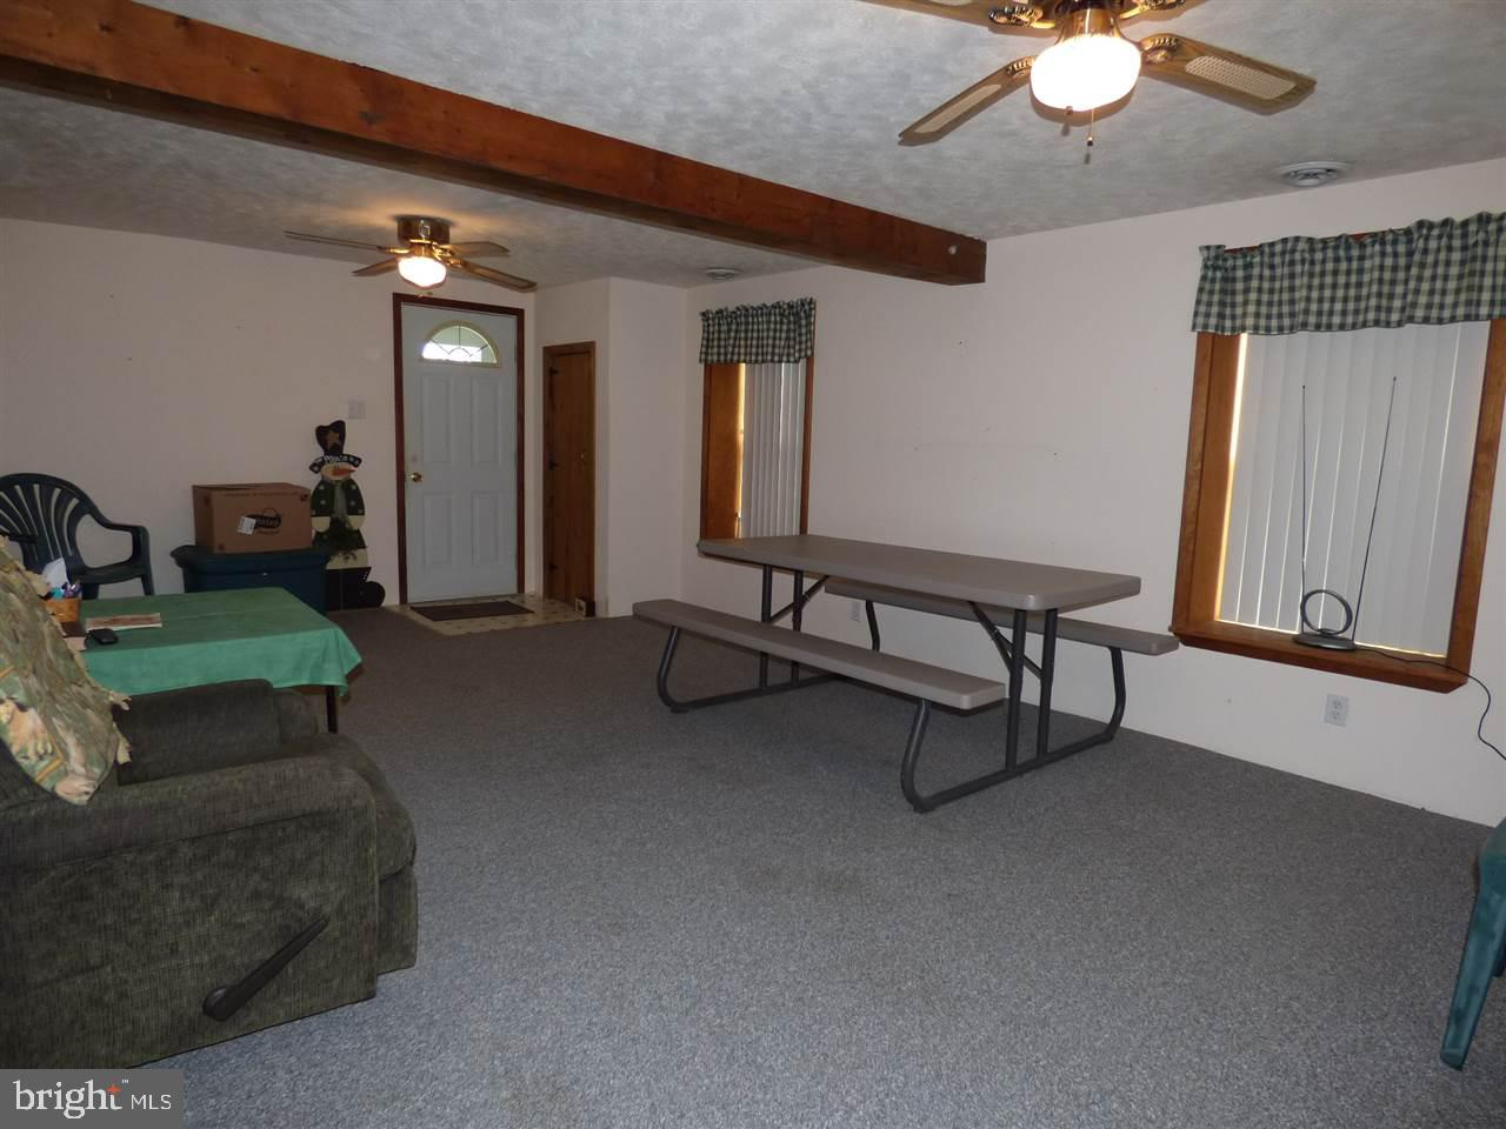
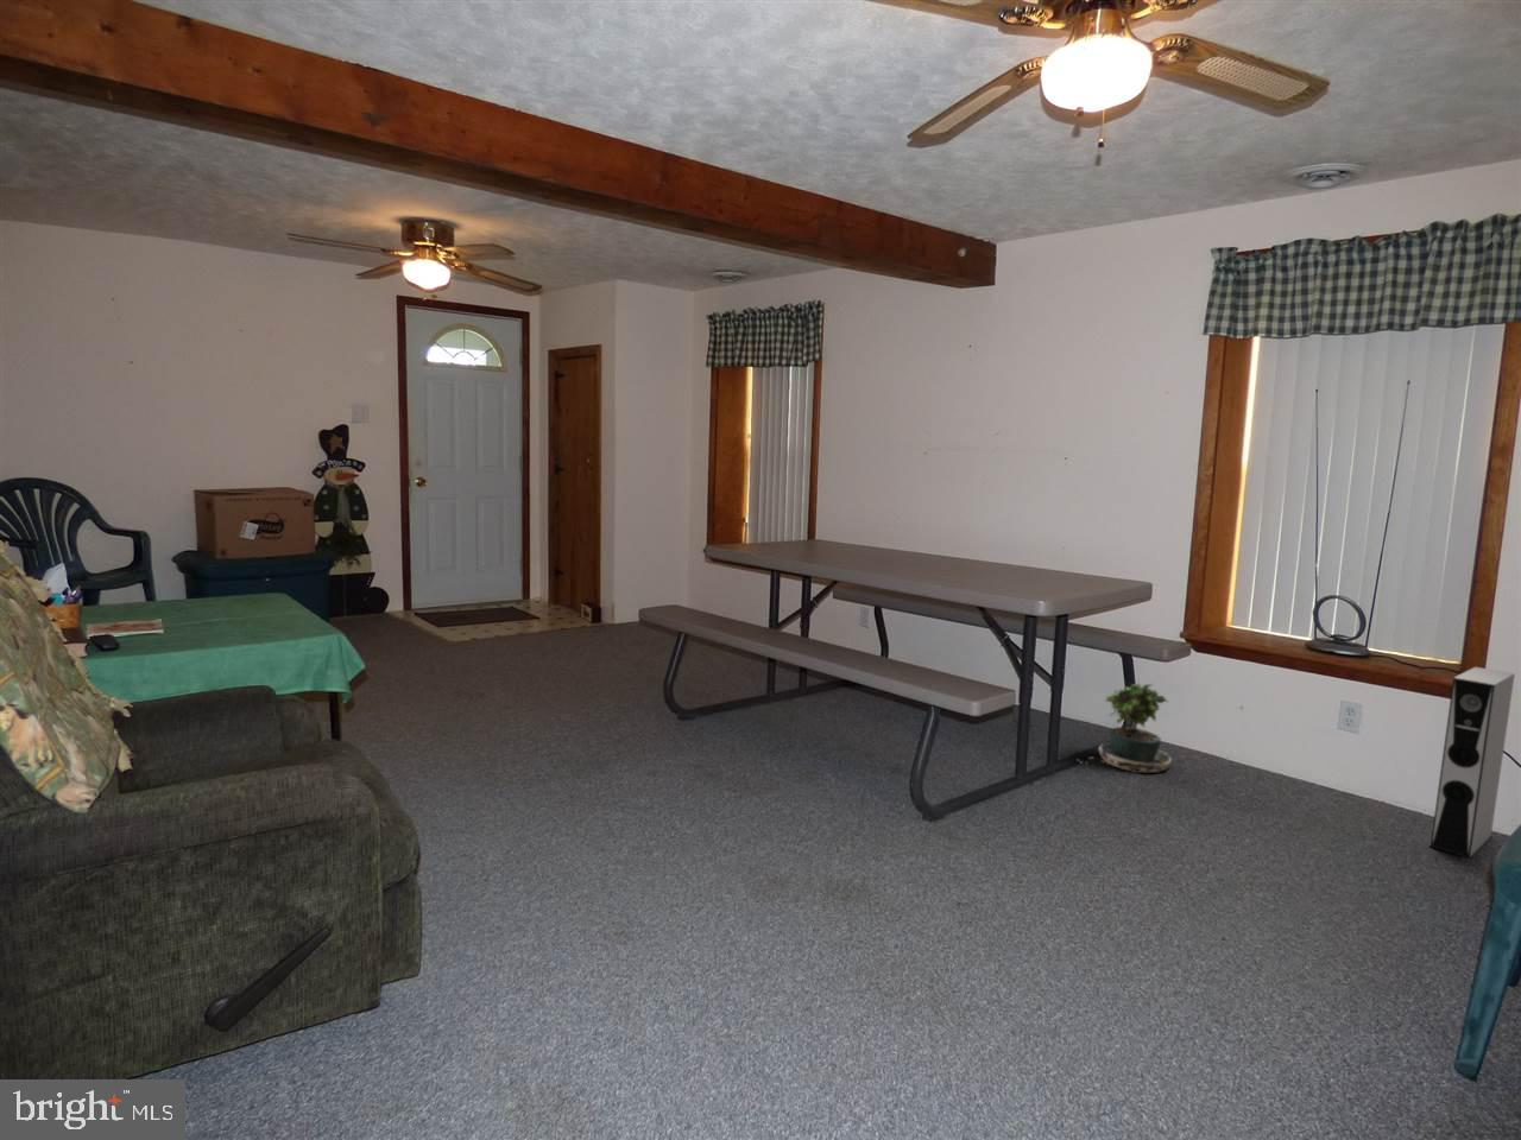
+ potted plant [1077,681,1172,775]
+ speaker [1429,666,1516,860]
